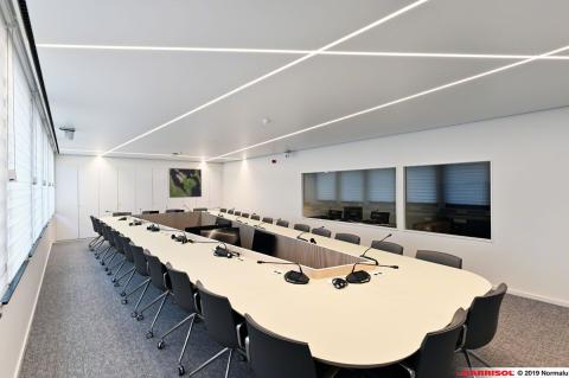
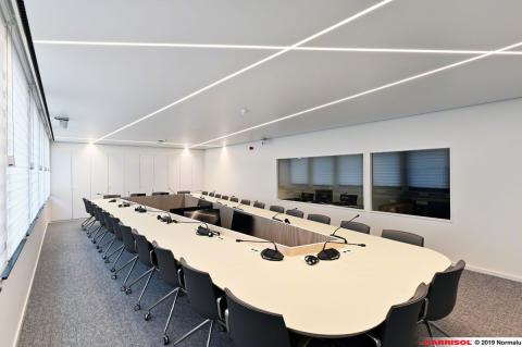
- world map [168,167,203,199]
